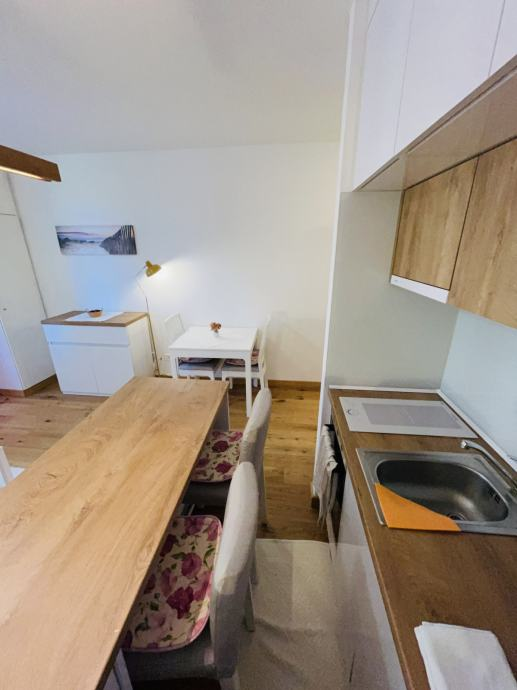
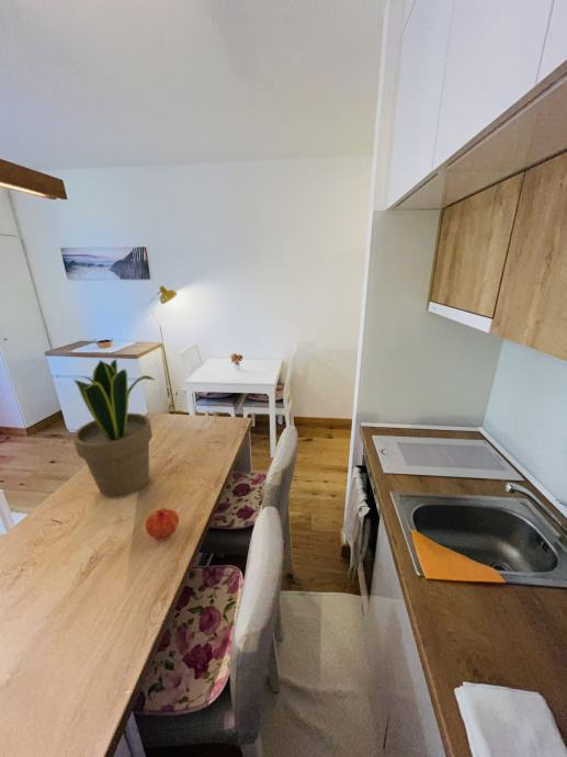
+ fruit [145,507,180,542]
+ potted plant [72,358,155,499]
